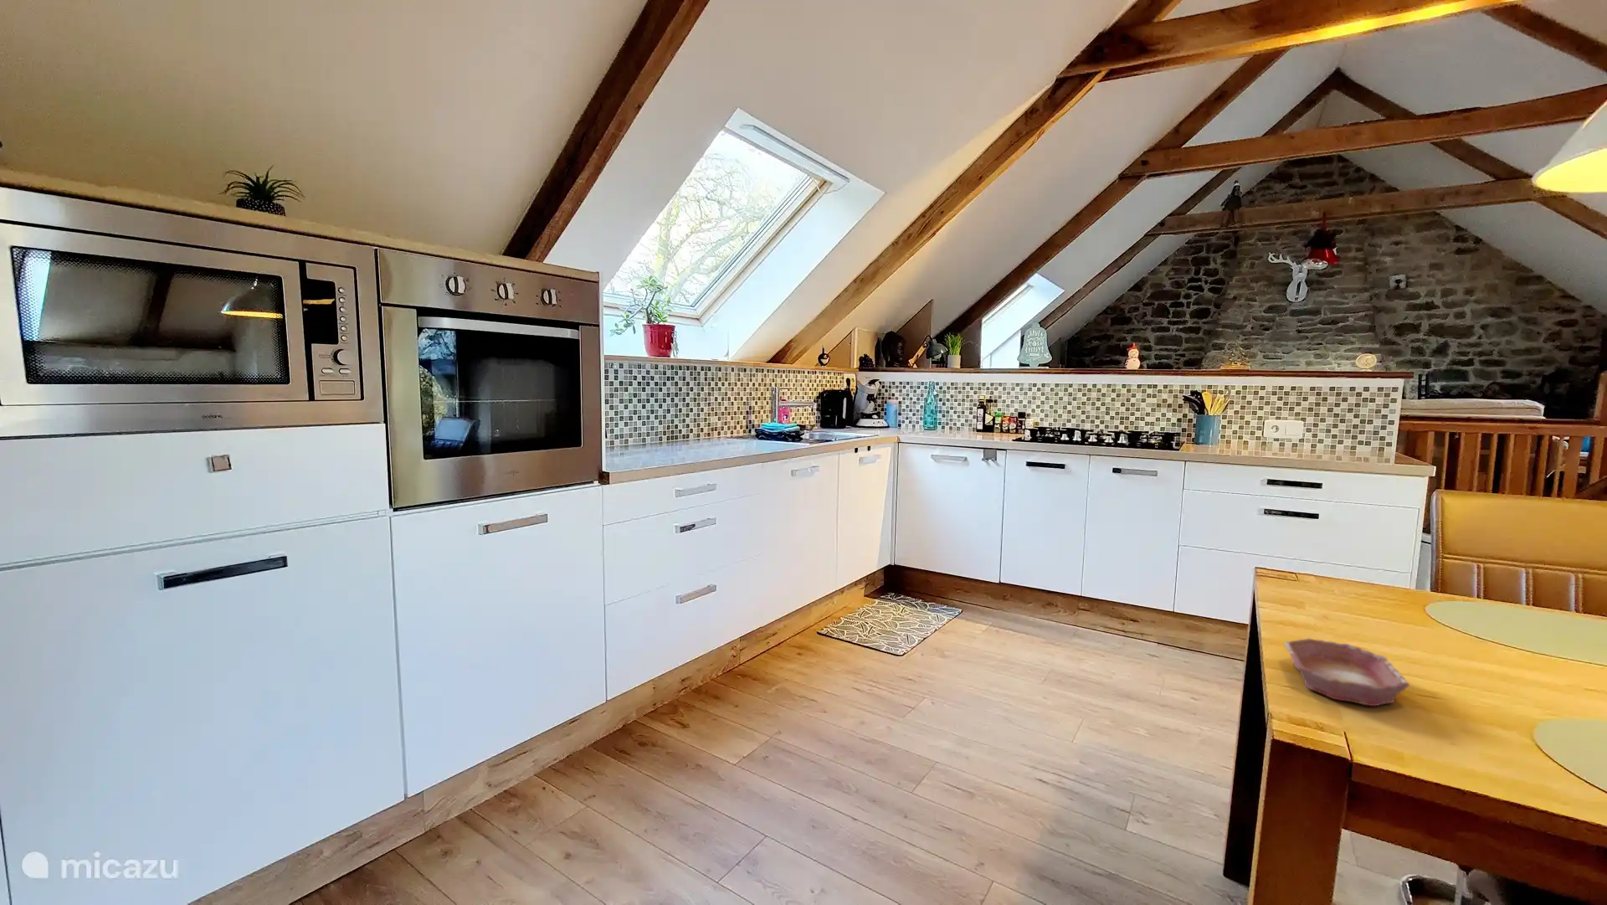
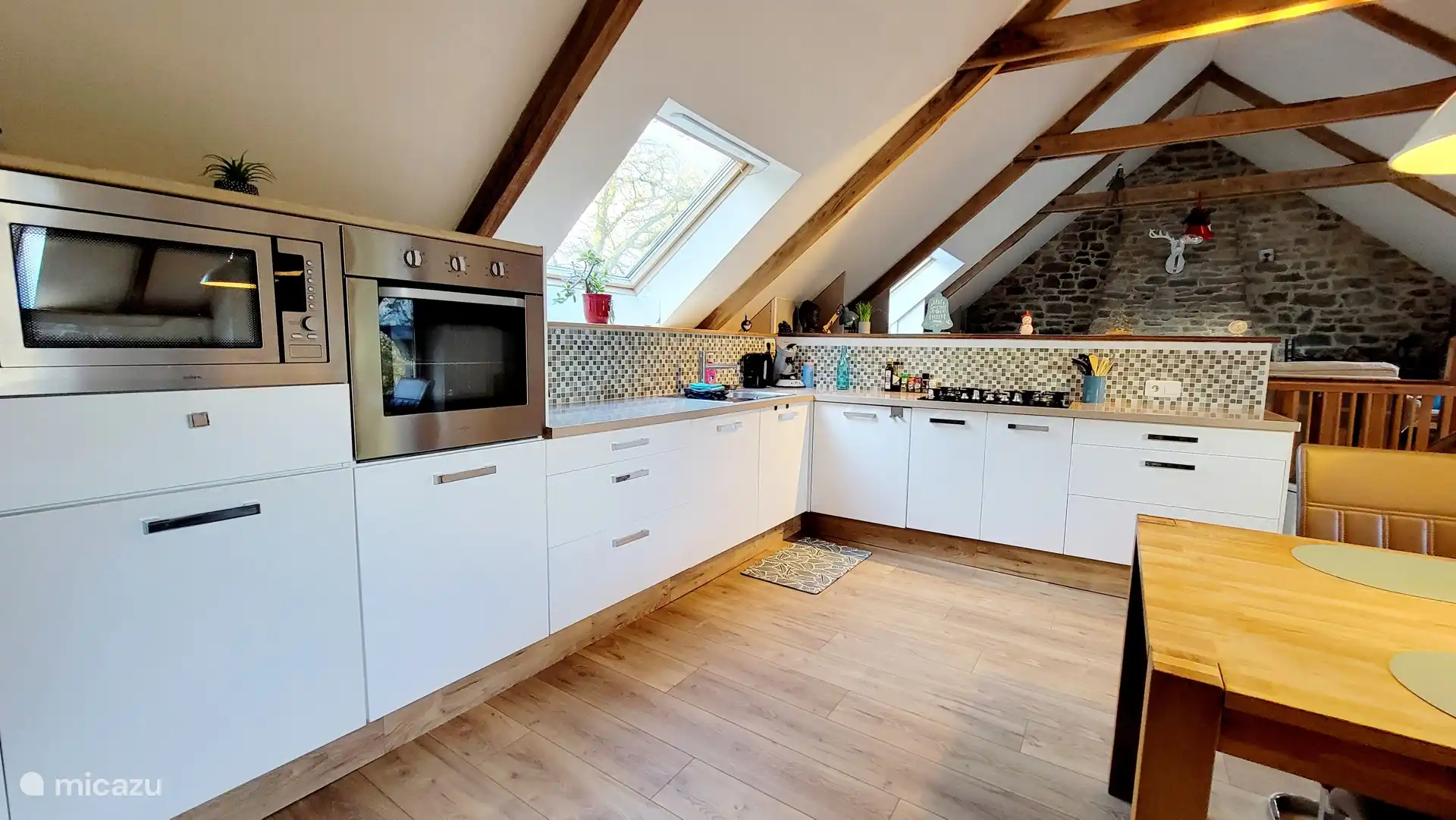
- bowl [1284,637,1411,706]
